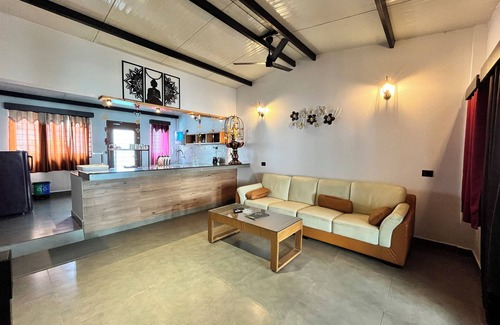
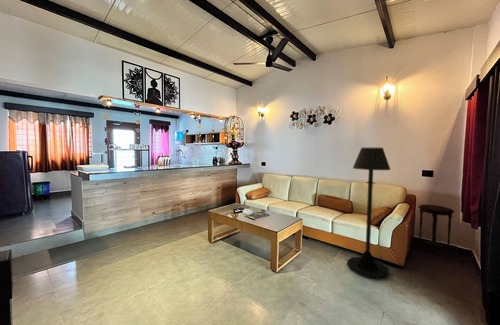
+ floor lamp [346,147,392,280]
+ side table [418,204,455,256]
